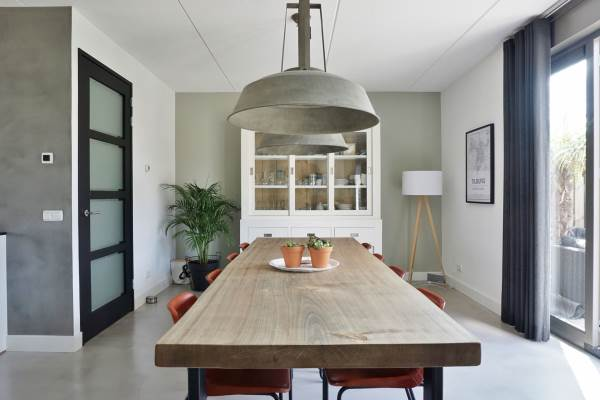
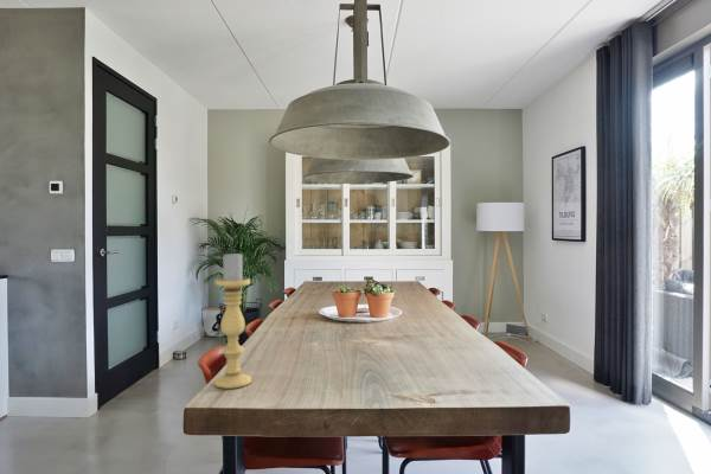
+ candle holder [213,250,252,390]
